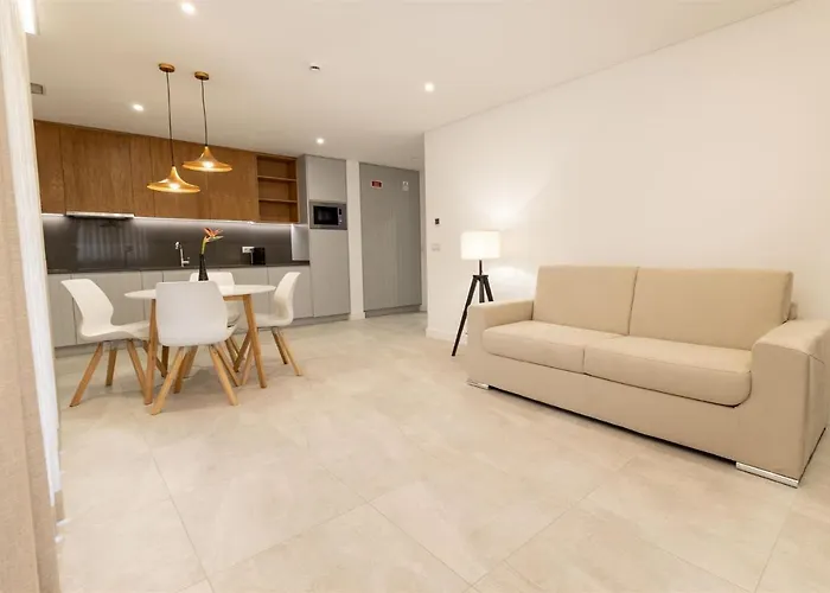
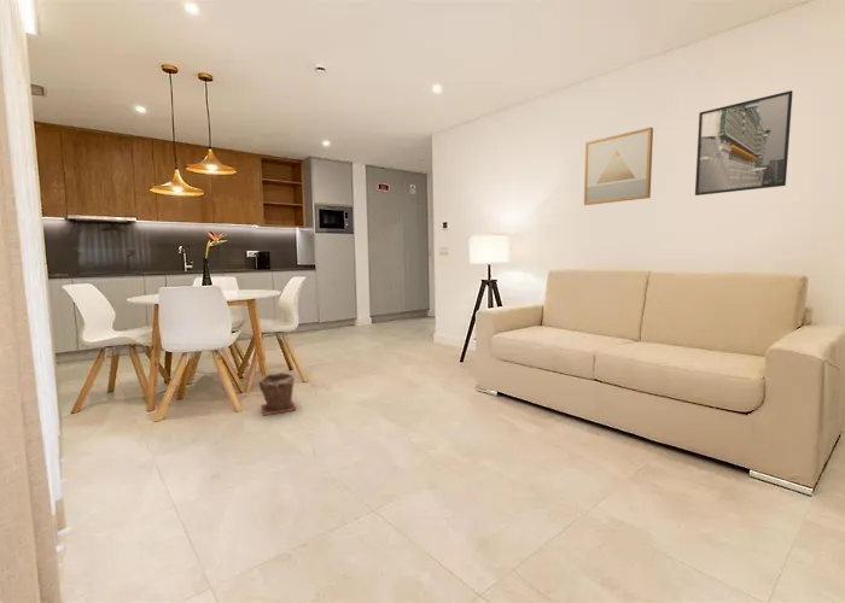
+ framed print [694,89,794,197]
+ plant pot [257,371,298,416]
+ wall art [583,127,654,206]
